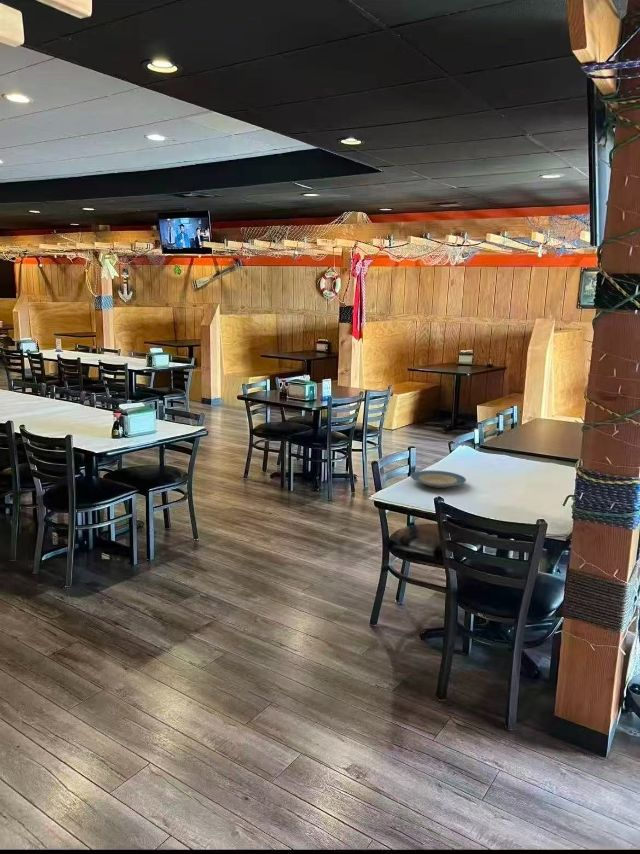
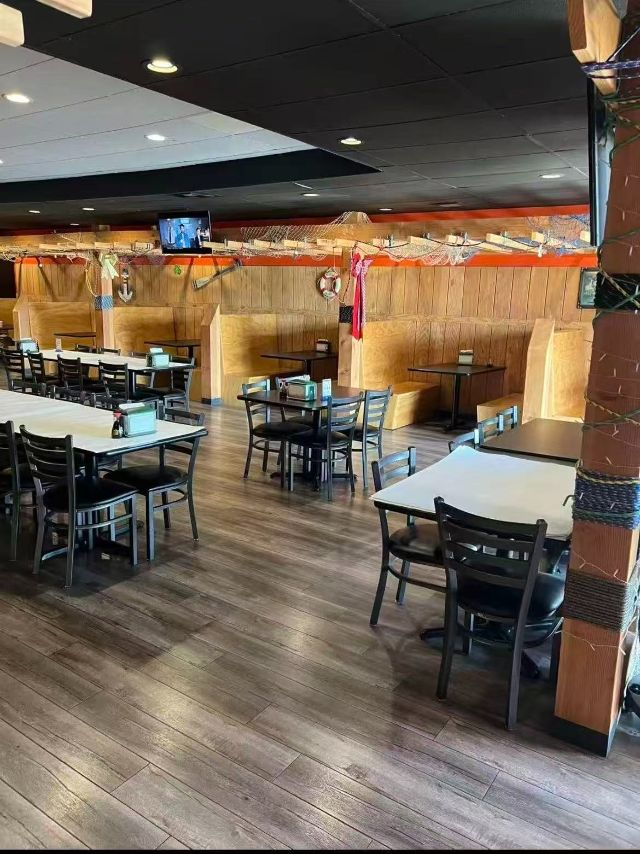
- plate [409,469,467,489]
